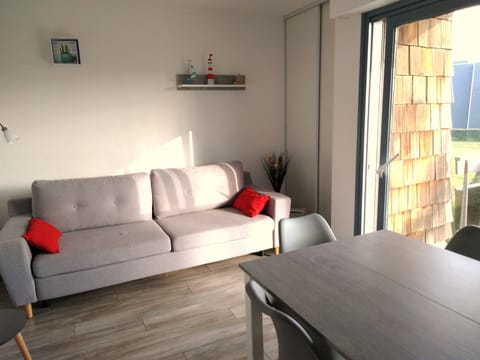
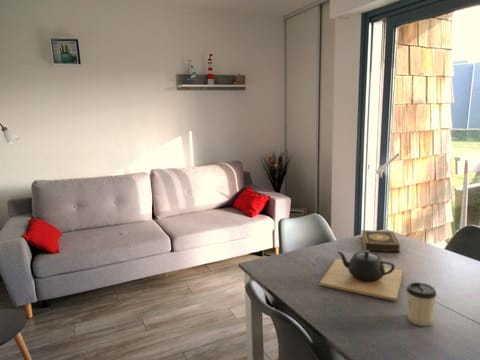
+ cup [405,281,438,327]
+ book [361,229,401,253]
+ teapot [318,250,404,302]
